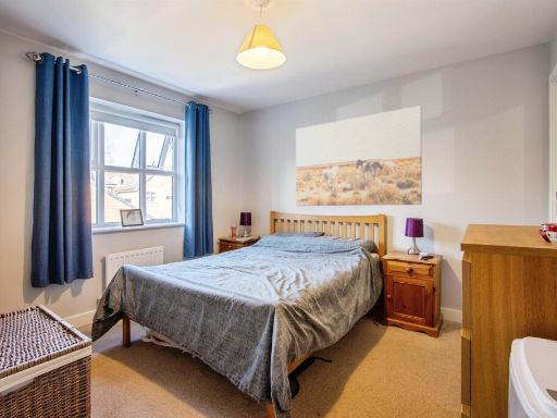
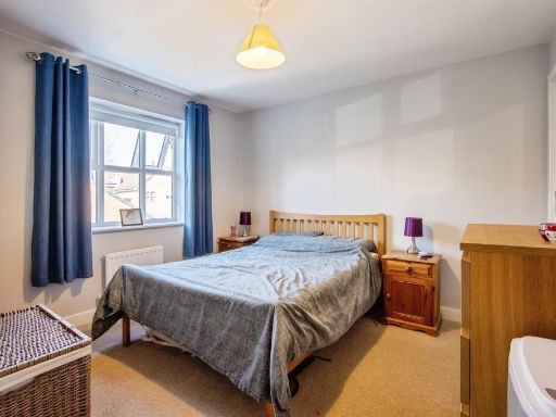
- wall art [295,104,423,207]
